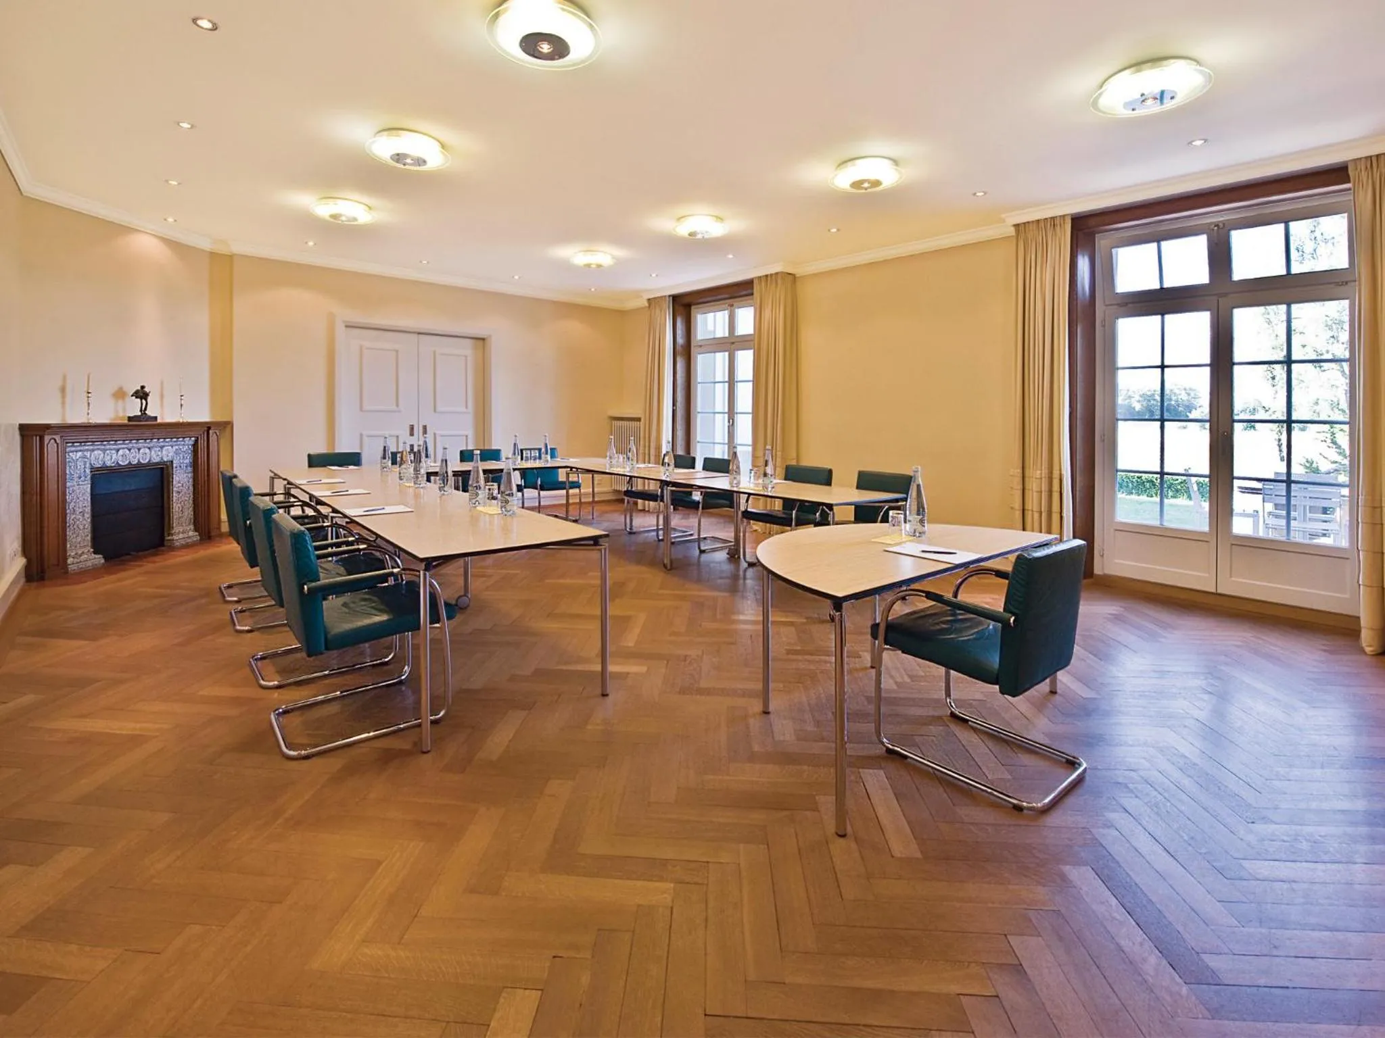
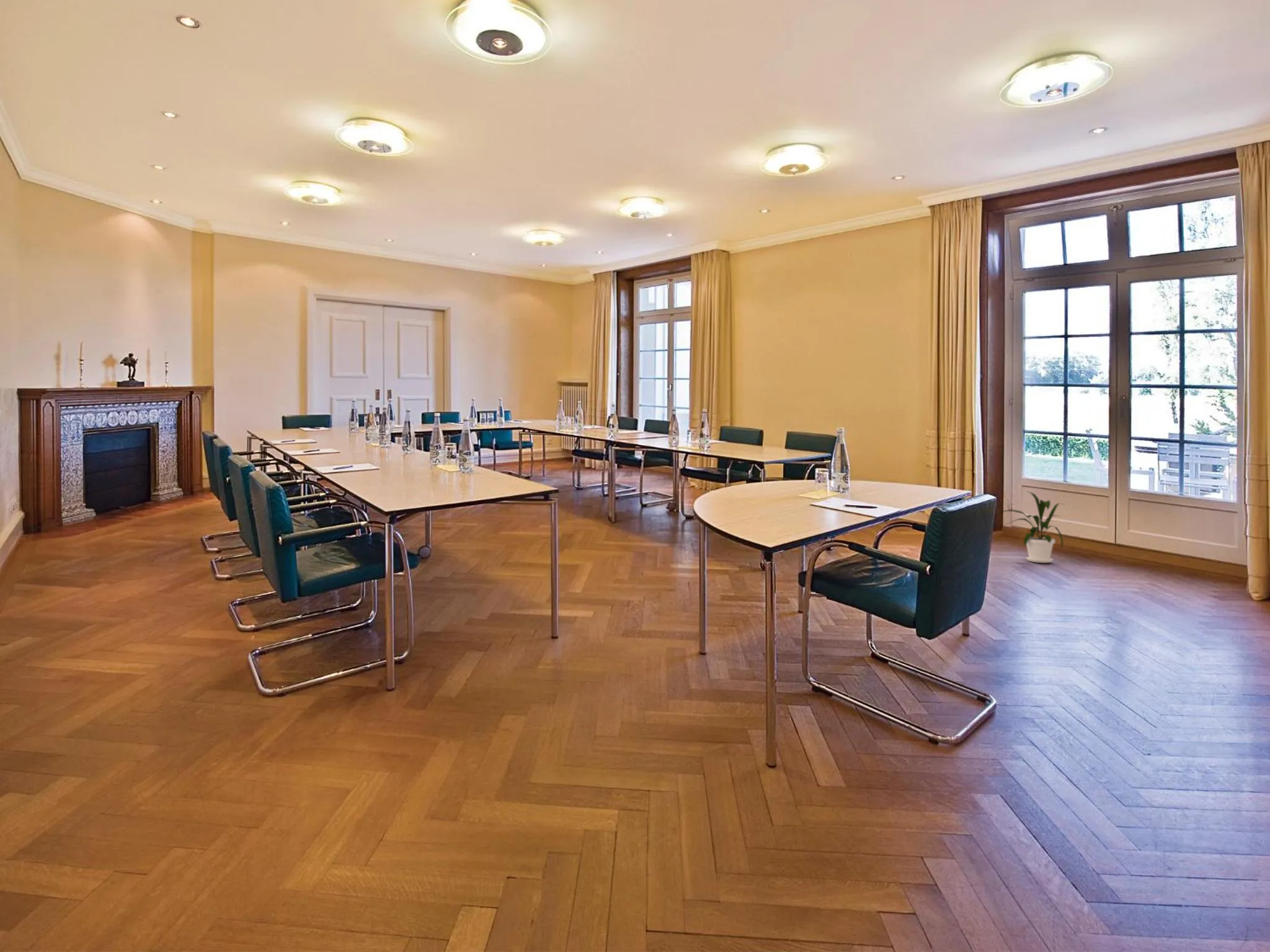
+ house plant [997,490,1065,563]
